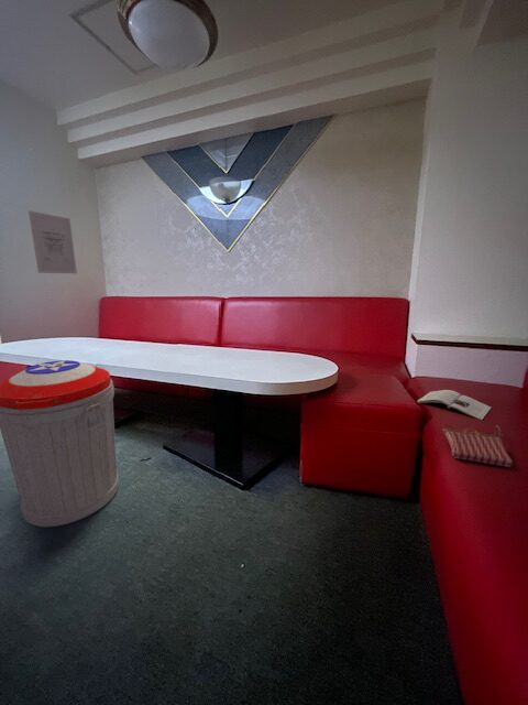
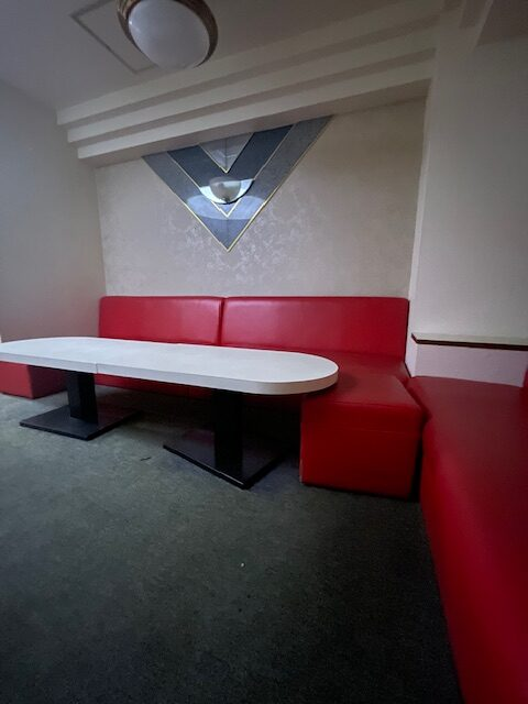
- wall art [28,209,78,274]
- magazine [417,389,492,421]
- trash can [0,359,120,529]
- handbag [441,423,514,468]
